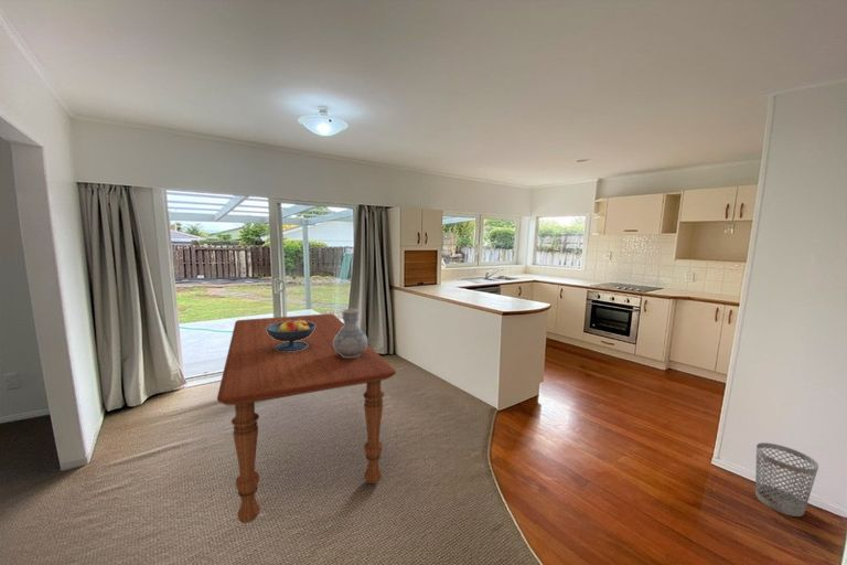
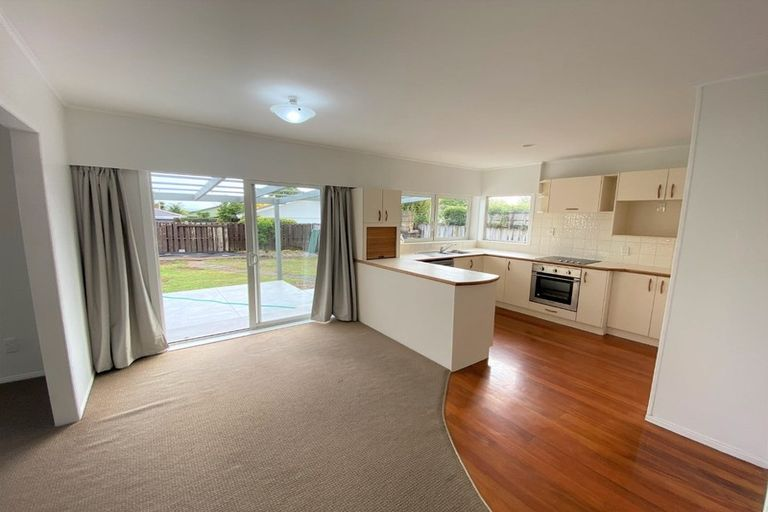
- dining table [216,312,397,524]
- vase [333,308,368,358]
- fruit bowl [266,319,315,351]
- wastebasket [754,441,819,518]
